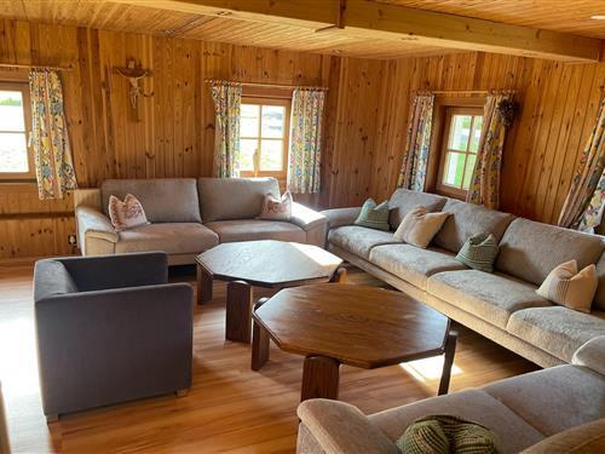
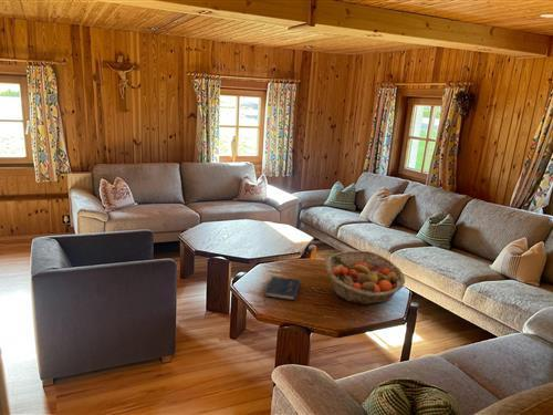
+ book [262,276,302,303]
+ fruit basket [324,249,406,305]
